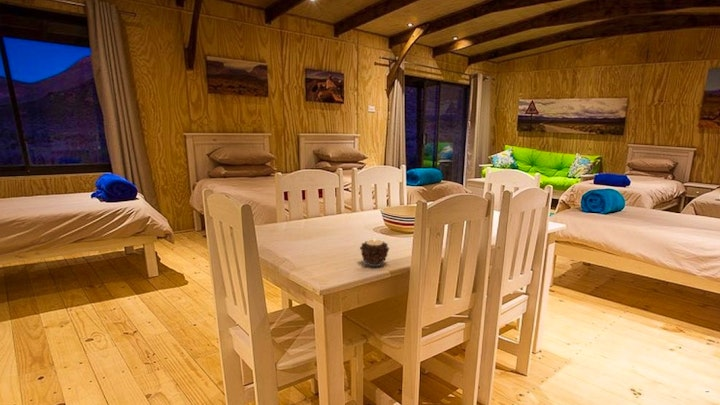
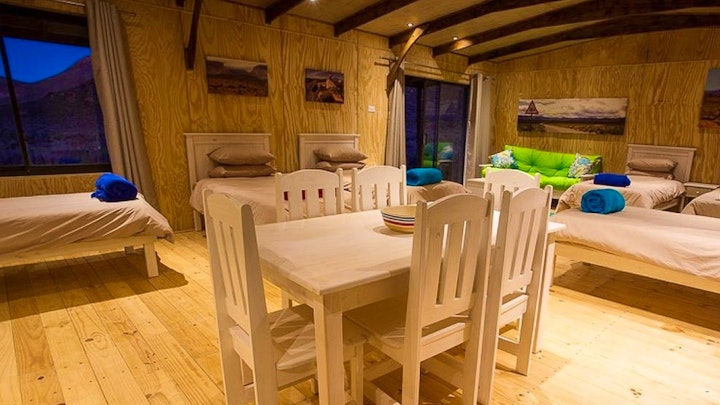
- candle [359,238,390,267]
